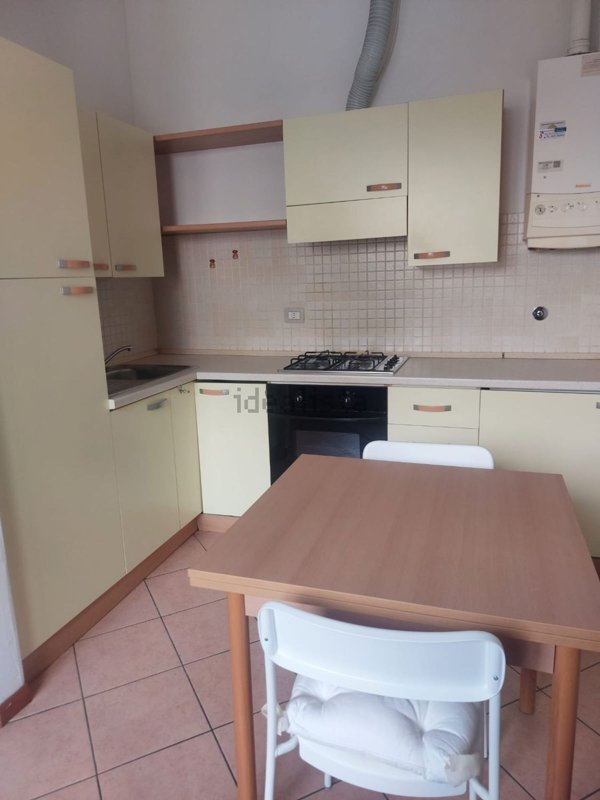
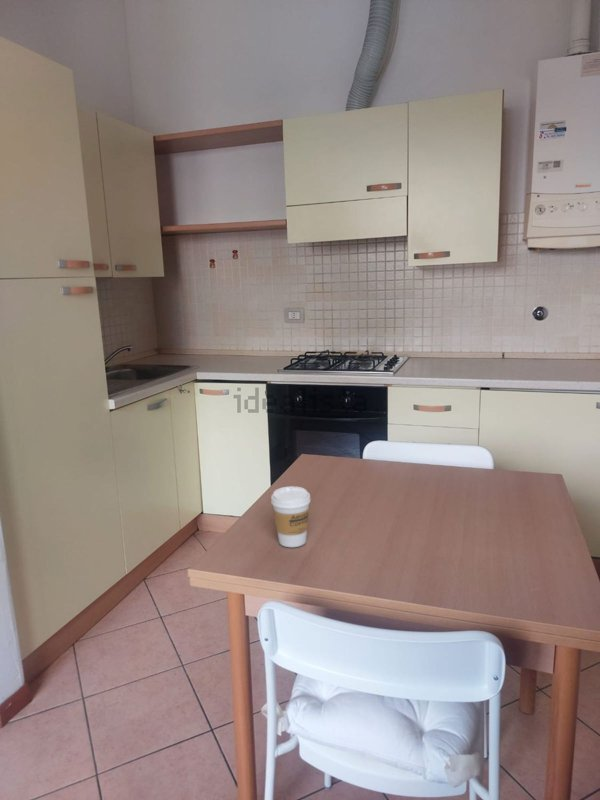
+ coffee cup [270,485,312,548]
